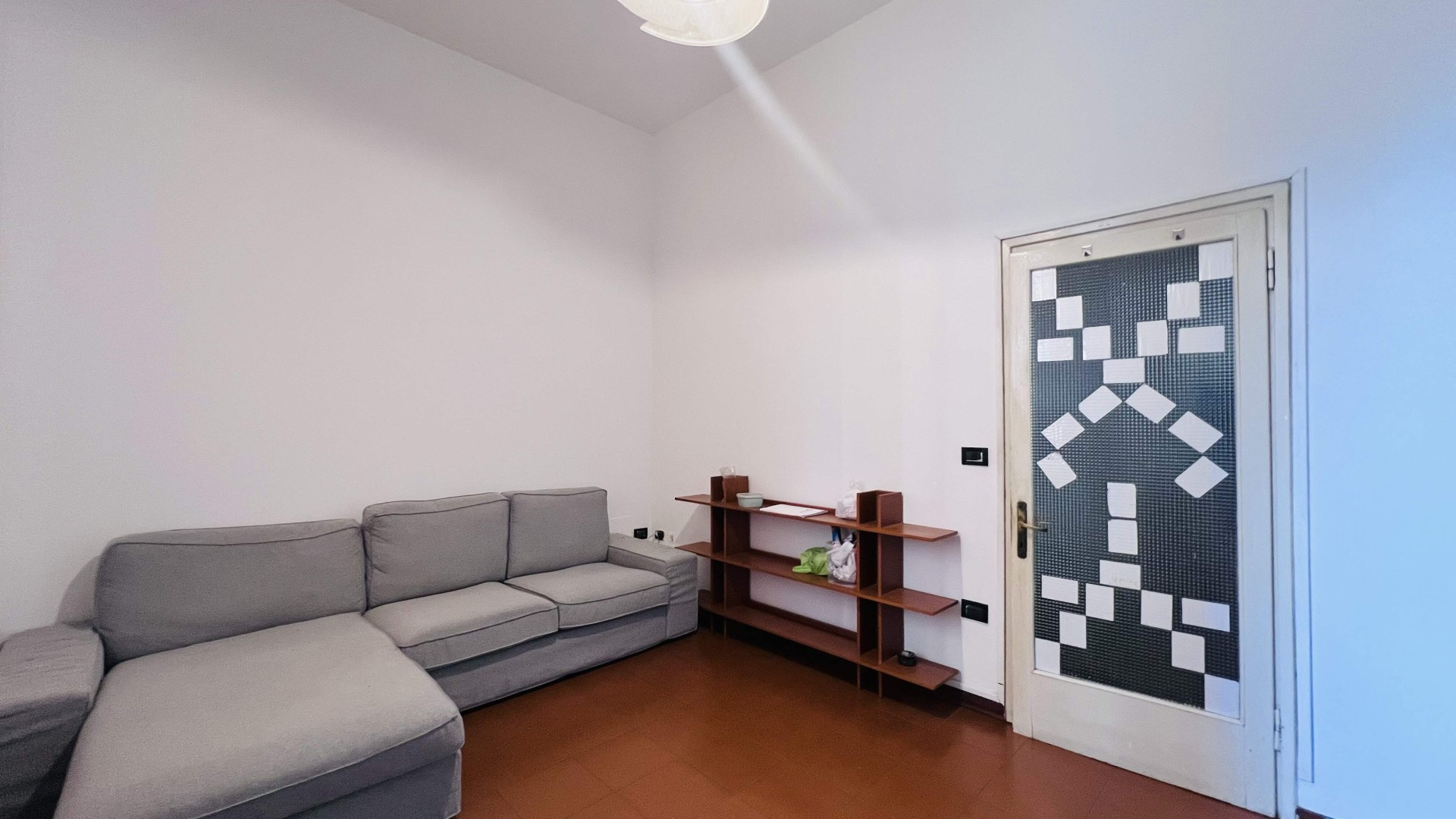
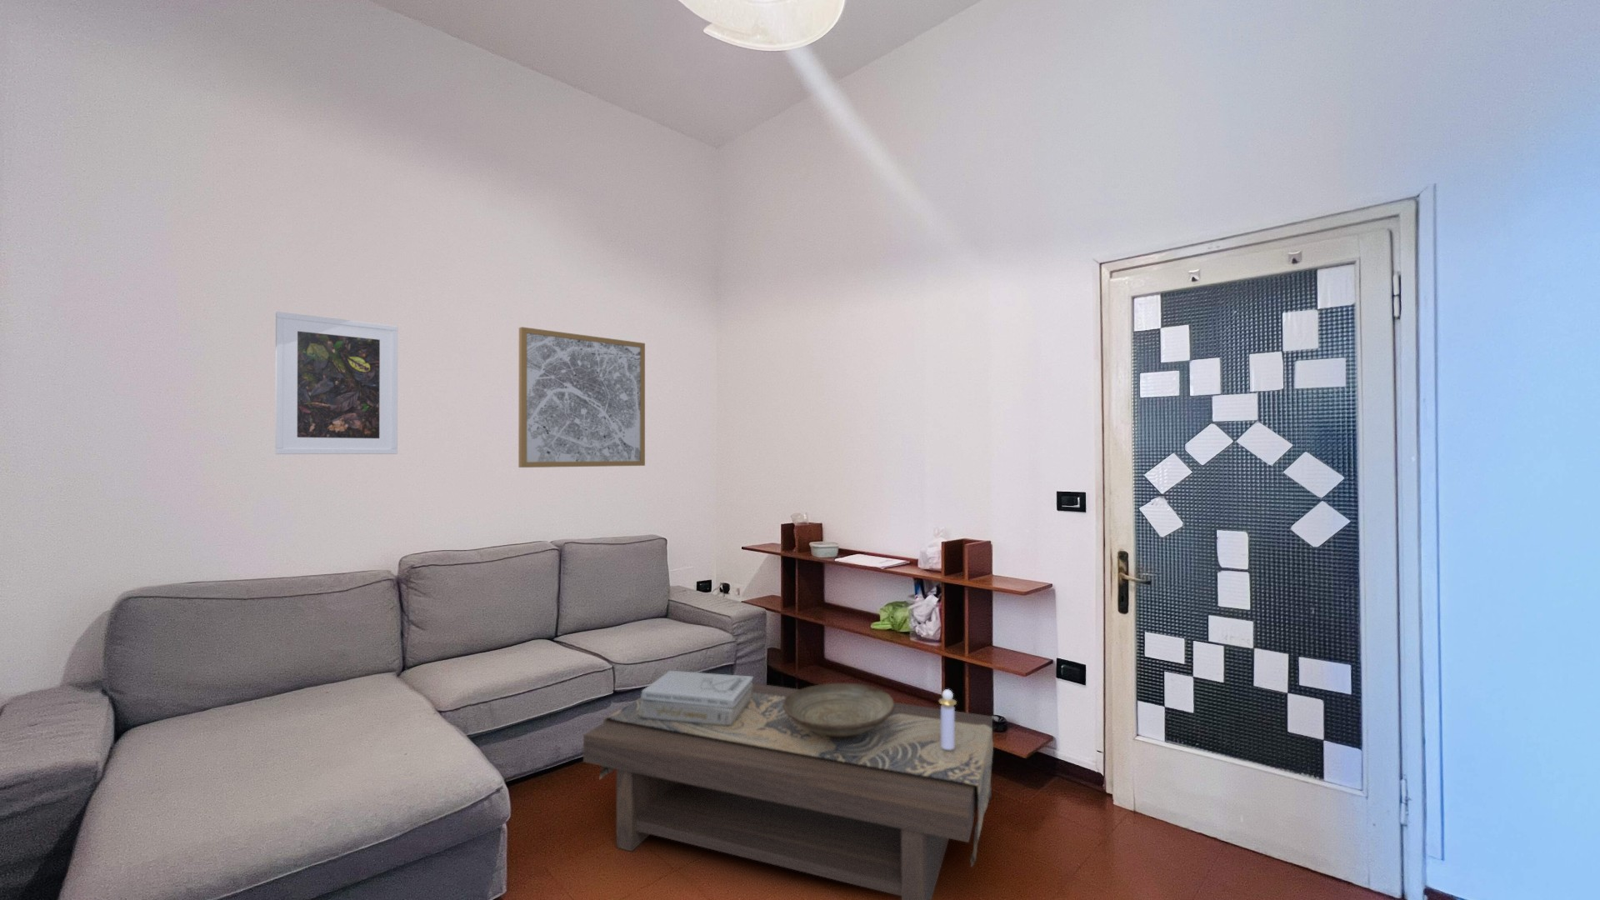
+ wall art [518,326,646,468]
+ perfume bottle [938,688,957,749]
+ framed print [274,311,398,455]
+ decorative bowl [784,682,895,738]
+ books [638,670,754,725]
+ coffee table [582,681,995,900]
